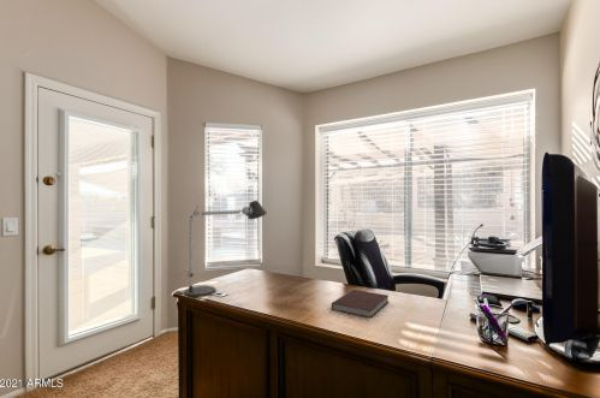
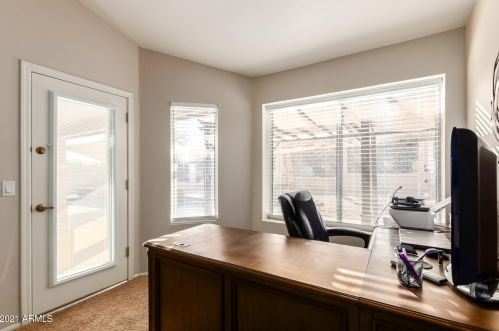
- notebook [331,289,390,319]
- desk lamp [183,200,268,298]
